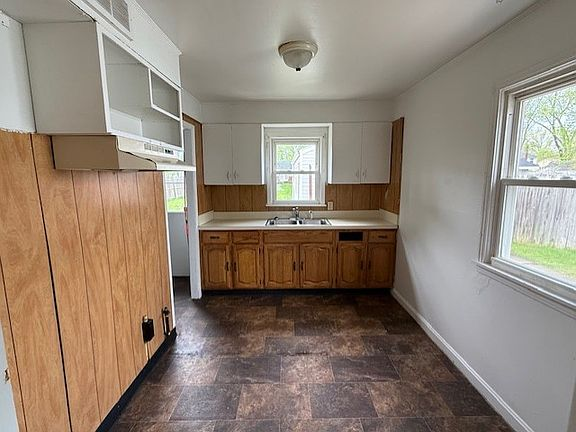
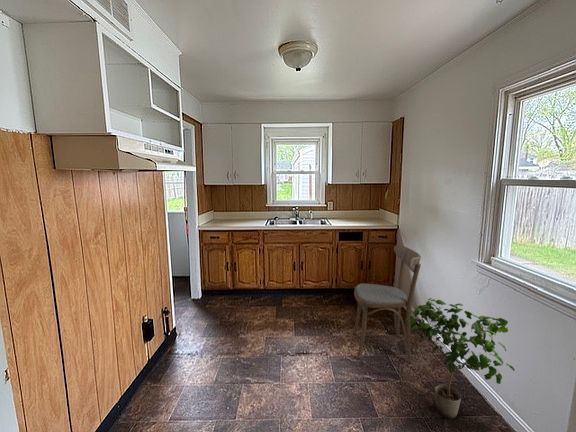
+ dining chair [352,244,422,365]
+ potted plant [404,297,516,419]
